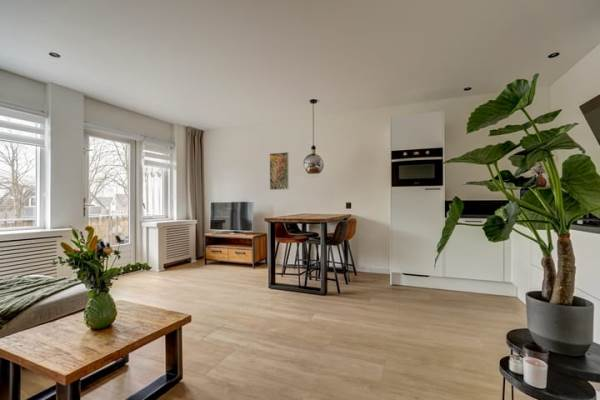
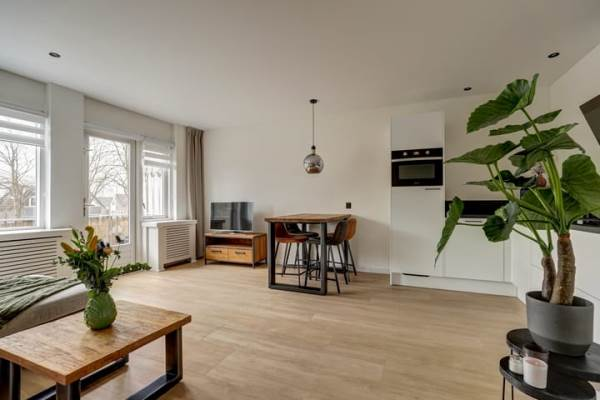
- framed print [269,151,290,191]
